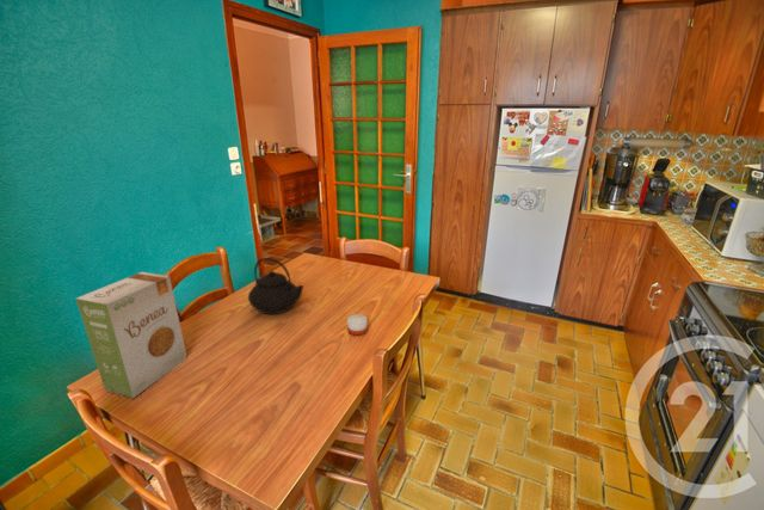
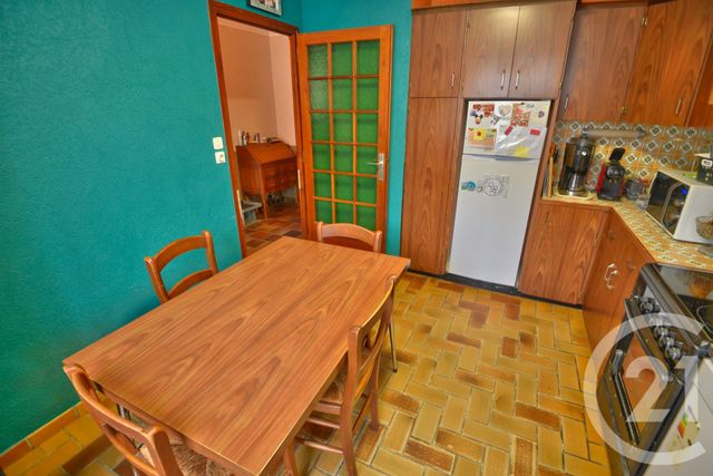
- candle [346,313,369,337]
- food box [75,271,189,399]
- teapot [247,257,304,315]
